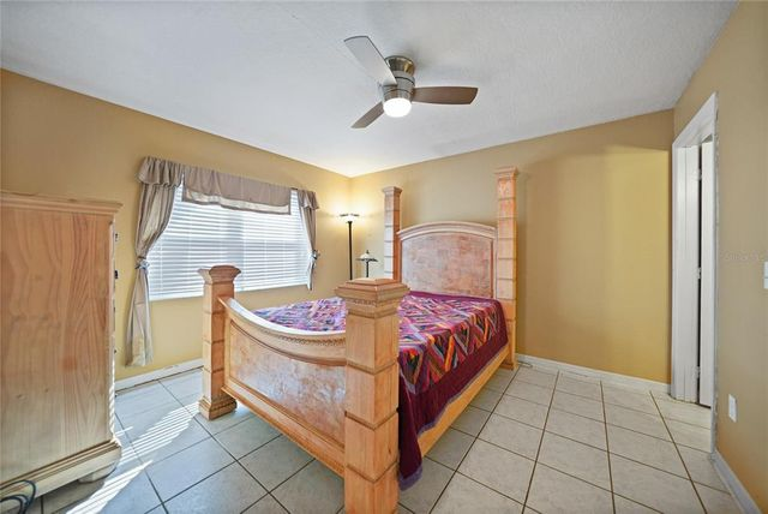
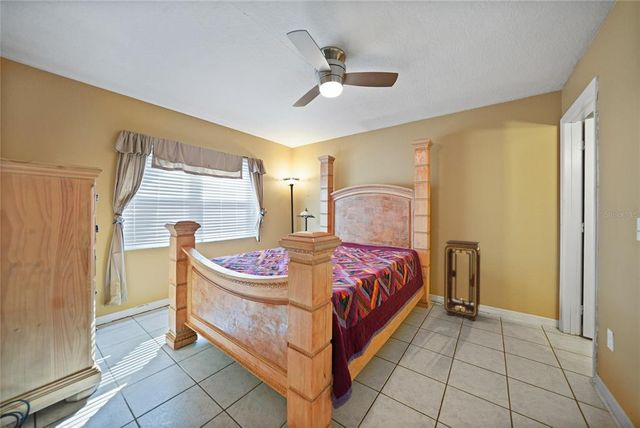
+ pedestal table [443,239,481,322]
